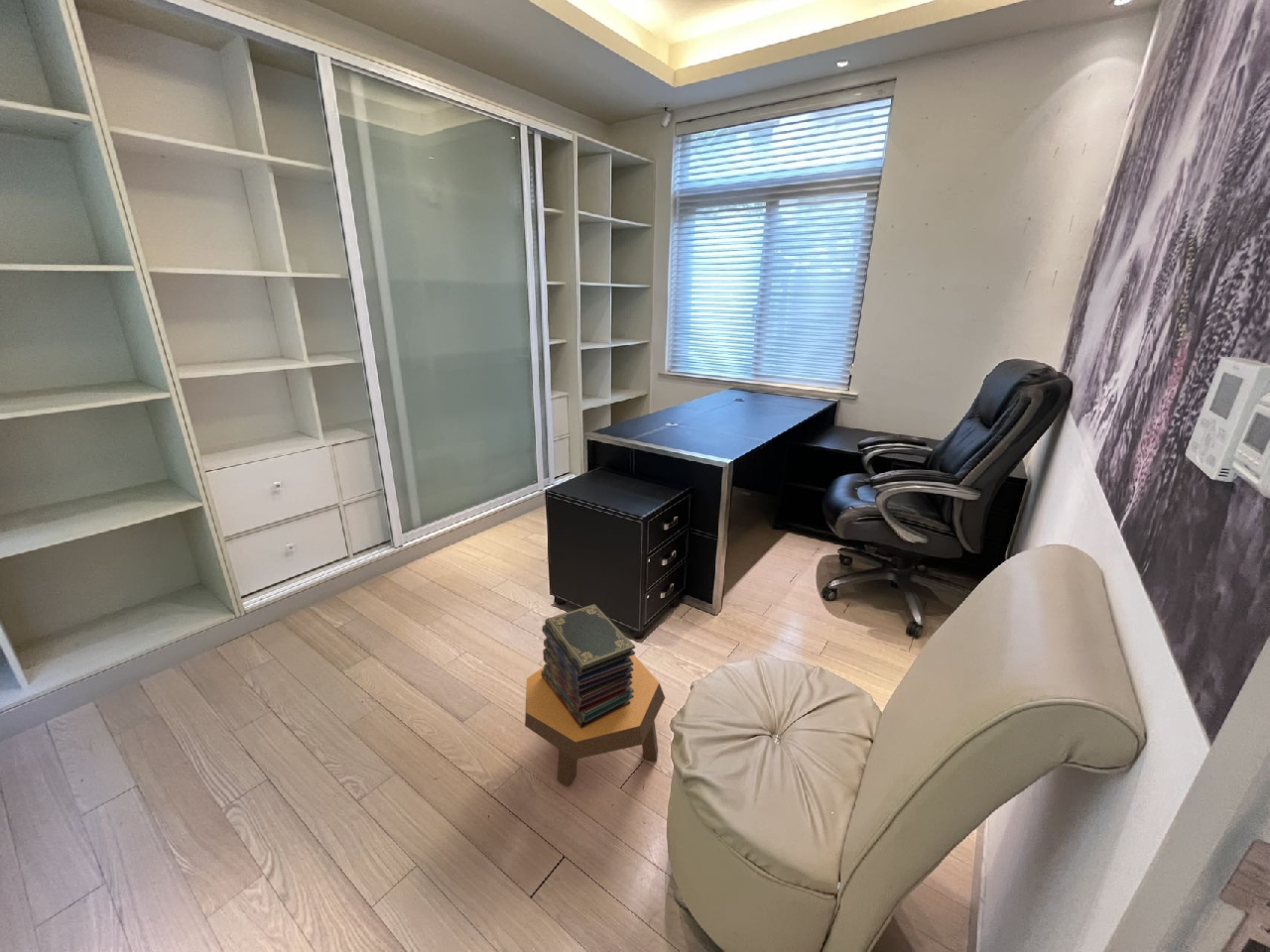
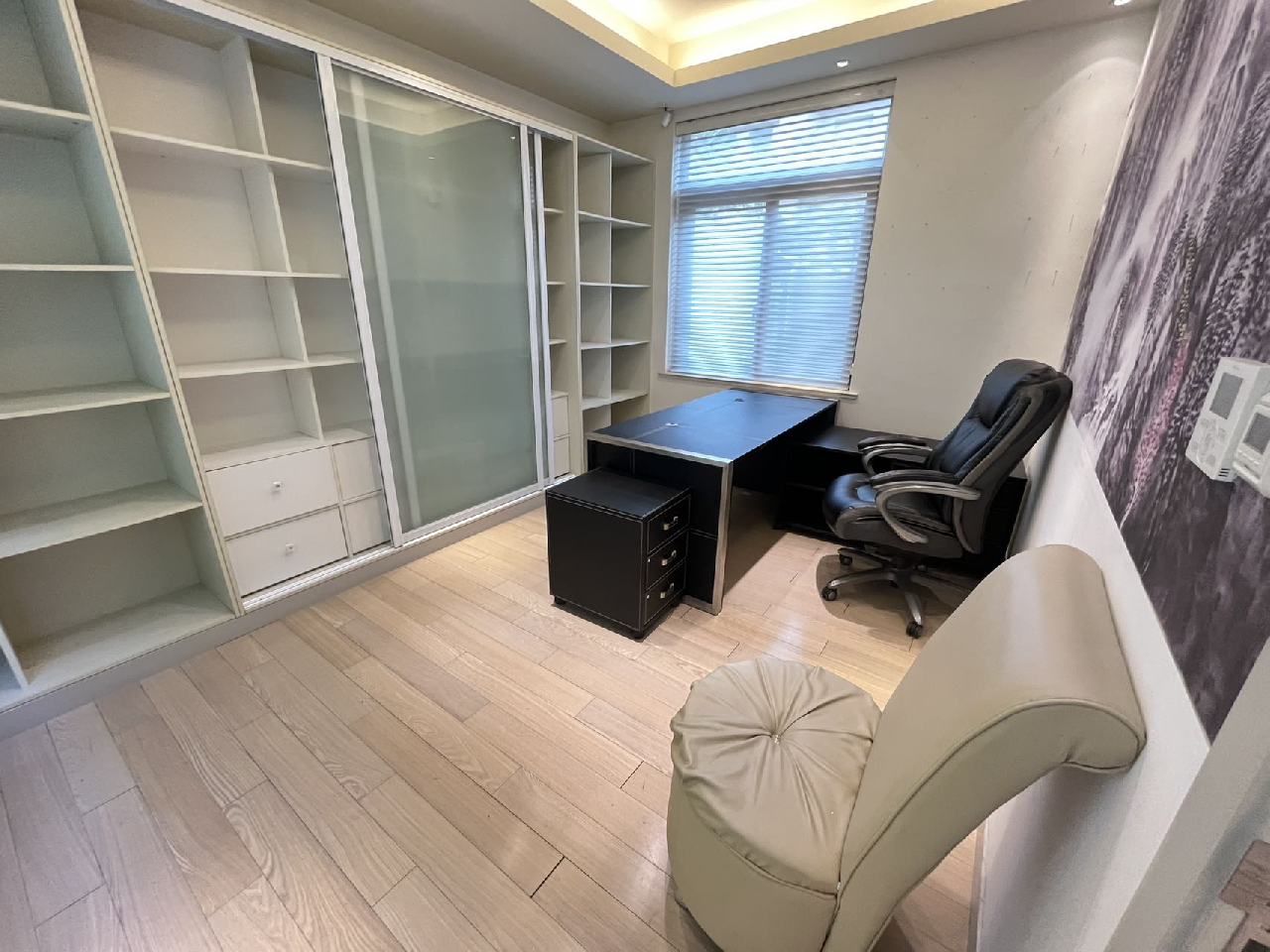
- footstool [524,654,666,787]
- book stack [541,603,636,729]
